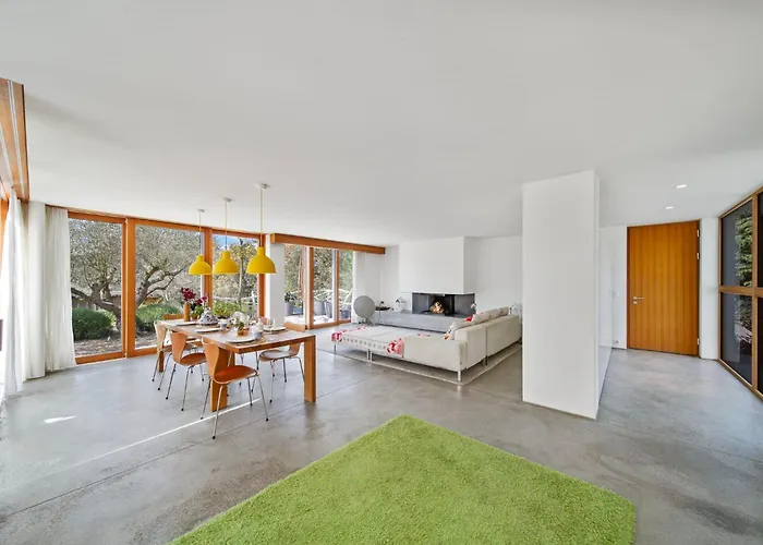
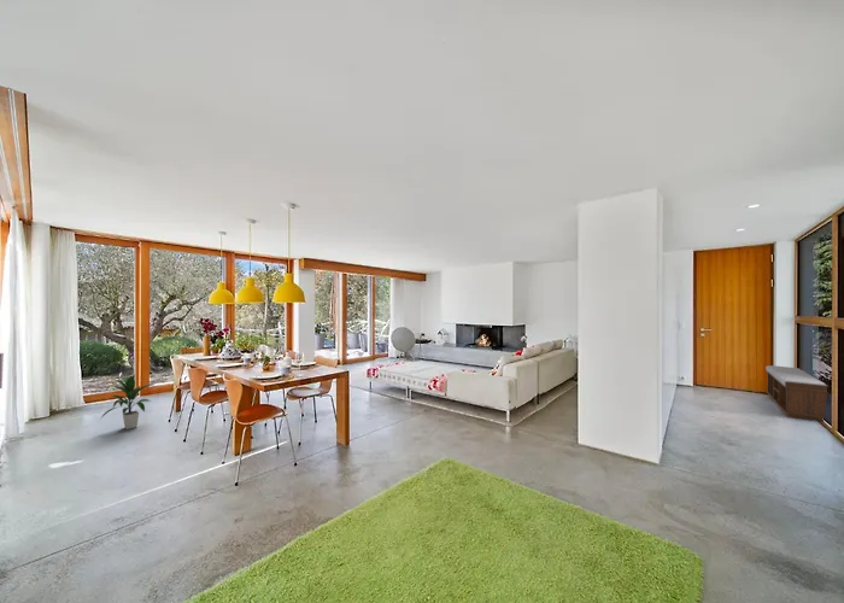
+ bench [764,364,830,422]
+ indoor plant [98,373,154,431]
